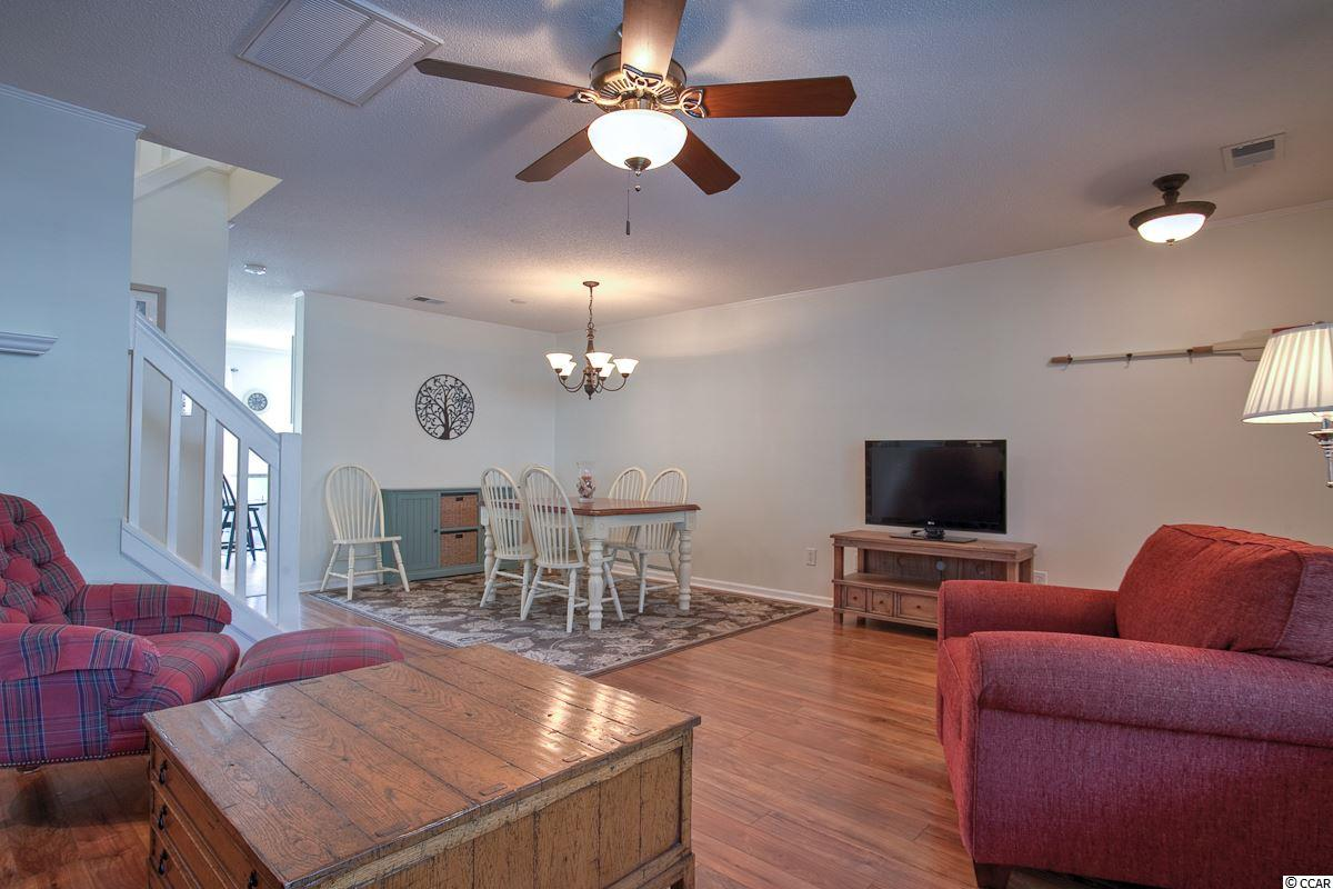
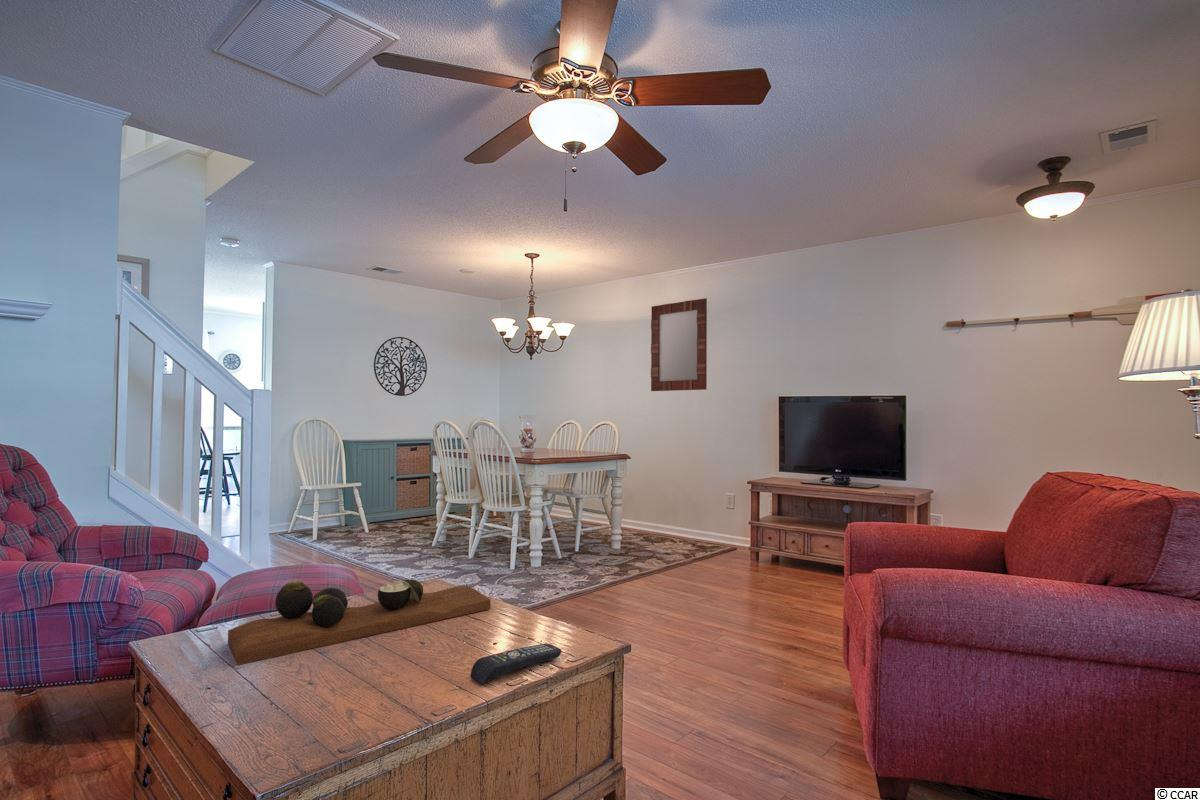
+ decorative tray [227,578,491,666]
+ remote control [470,642,562,685]
+ home mirror [650,297,708,392]
